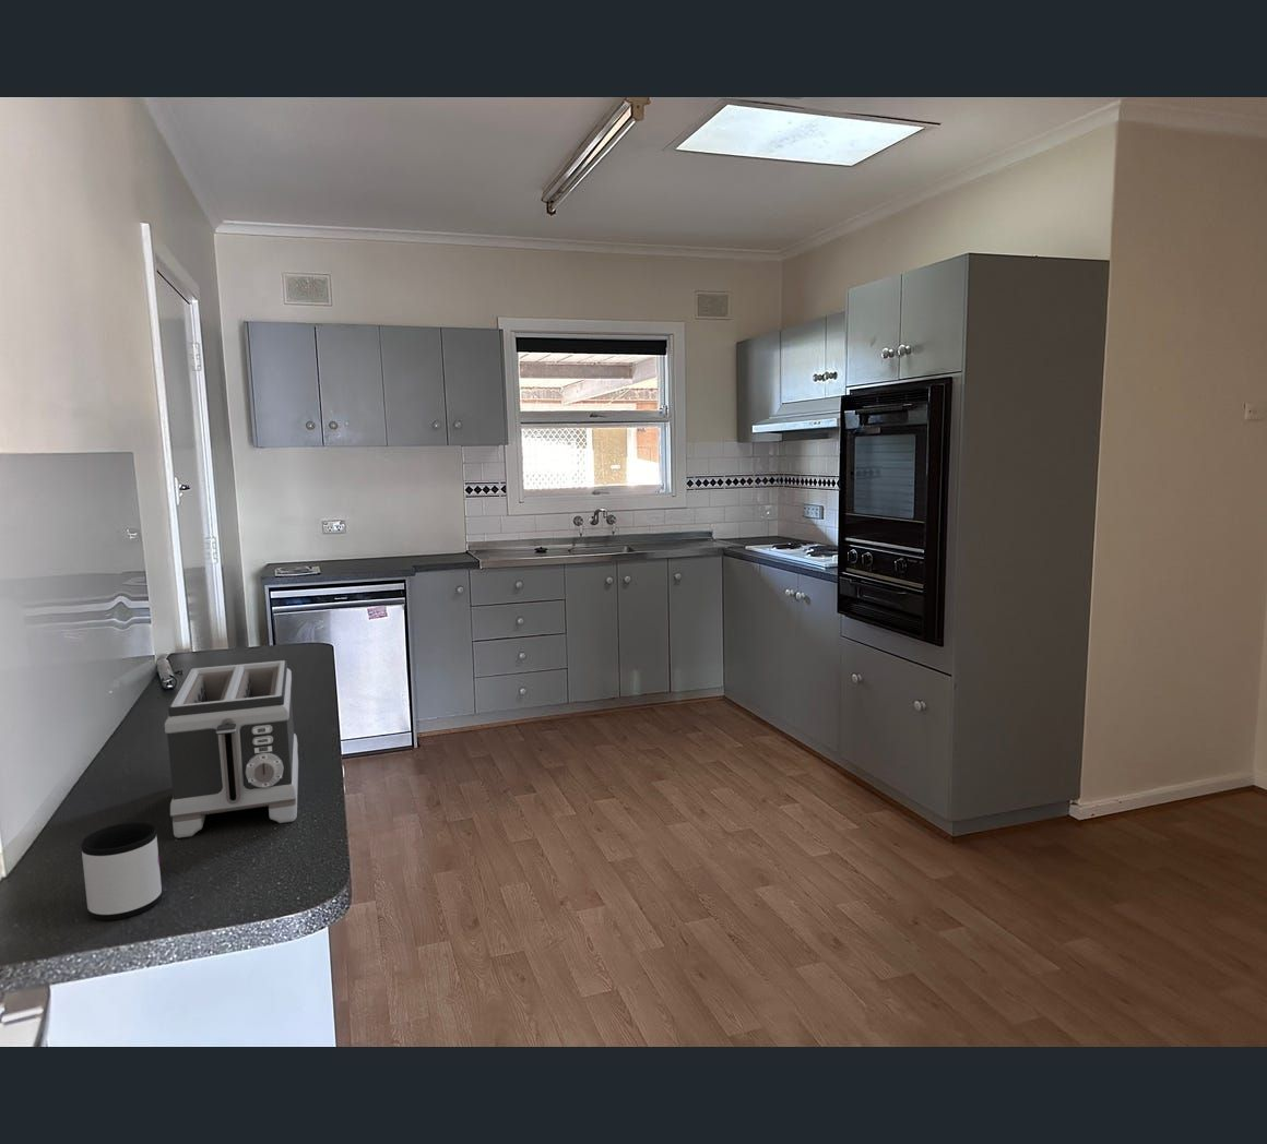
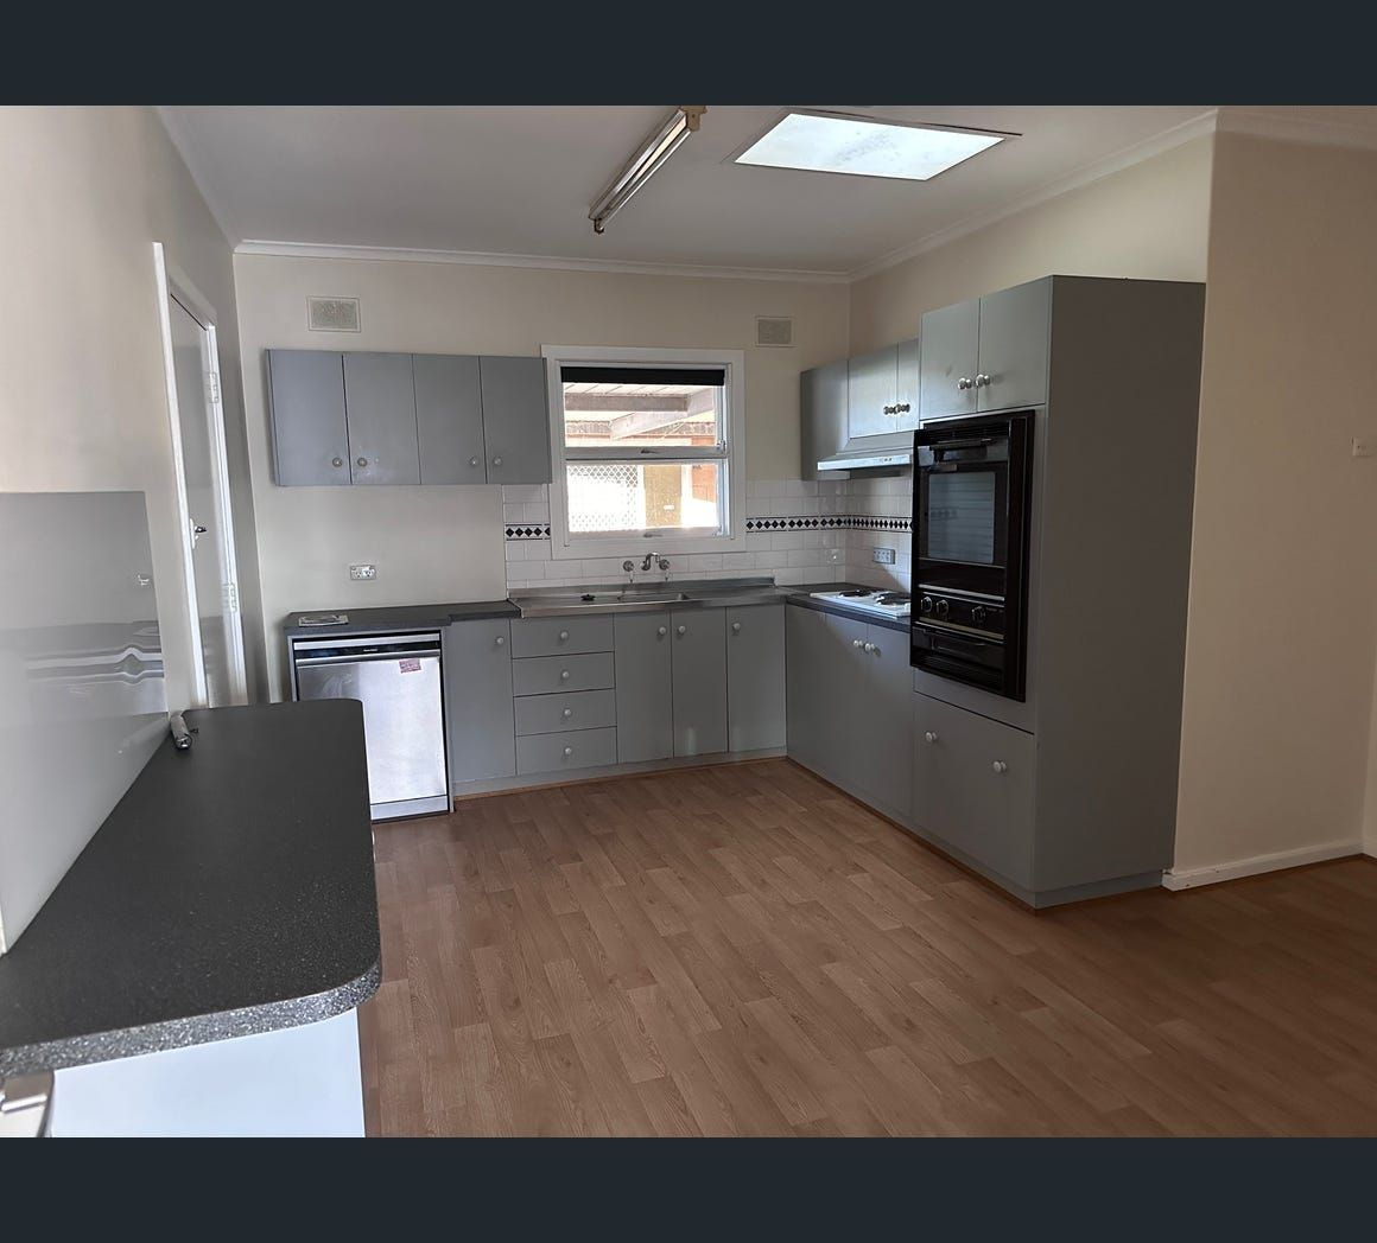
- mug [81,822,162,921]
- toaster [163,660,299,838]
